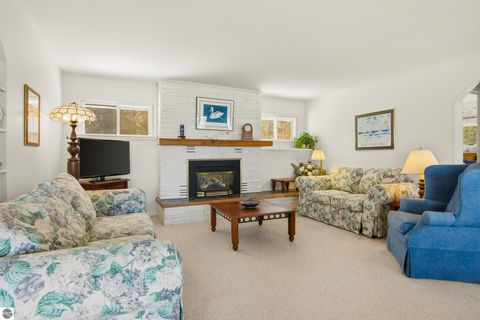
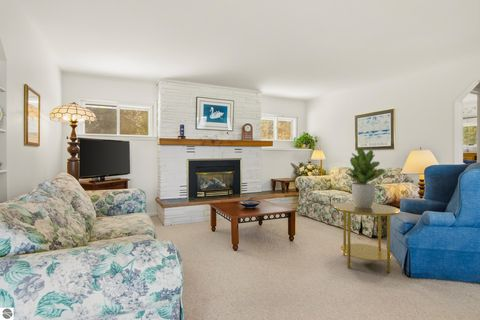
+ potted plant [344,147,387,208]
+ side table [332,201,401,274]
